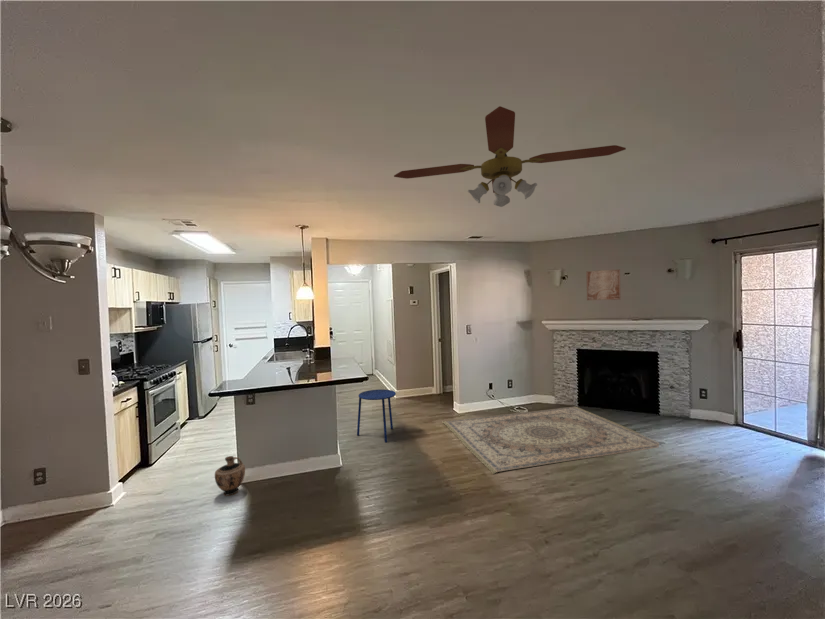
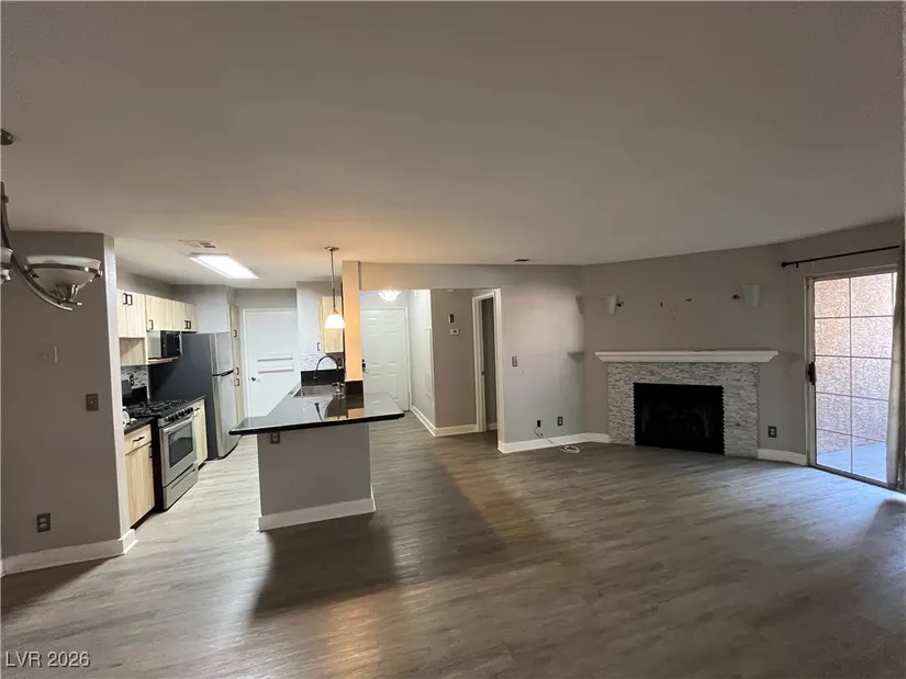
- side table [356,388,397,444]
- ceiling fan [393,105,627,208]
- wall art [585,268,621,301]
- ceramic jug [214,455,246,497]
- area rug [442,406,660,475]
